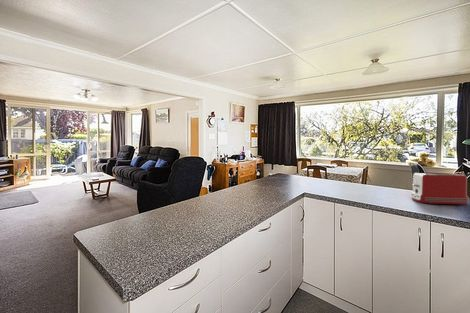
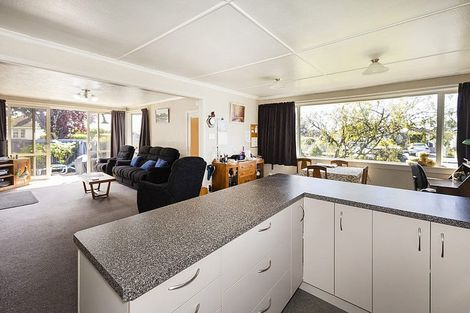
- toaster [411,172,470,206]
